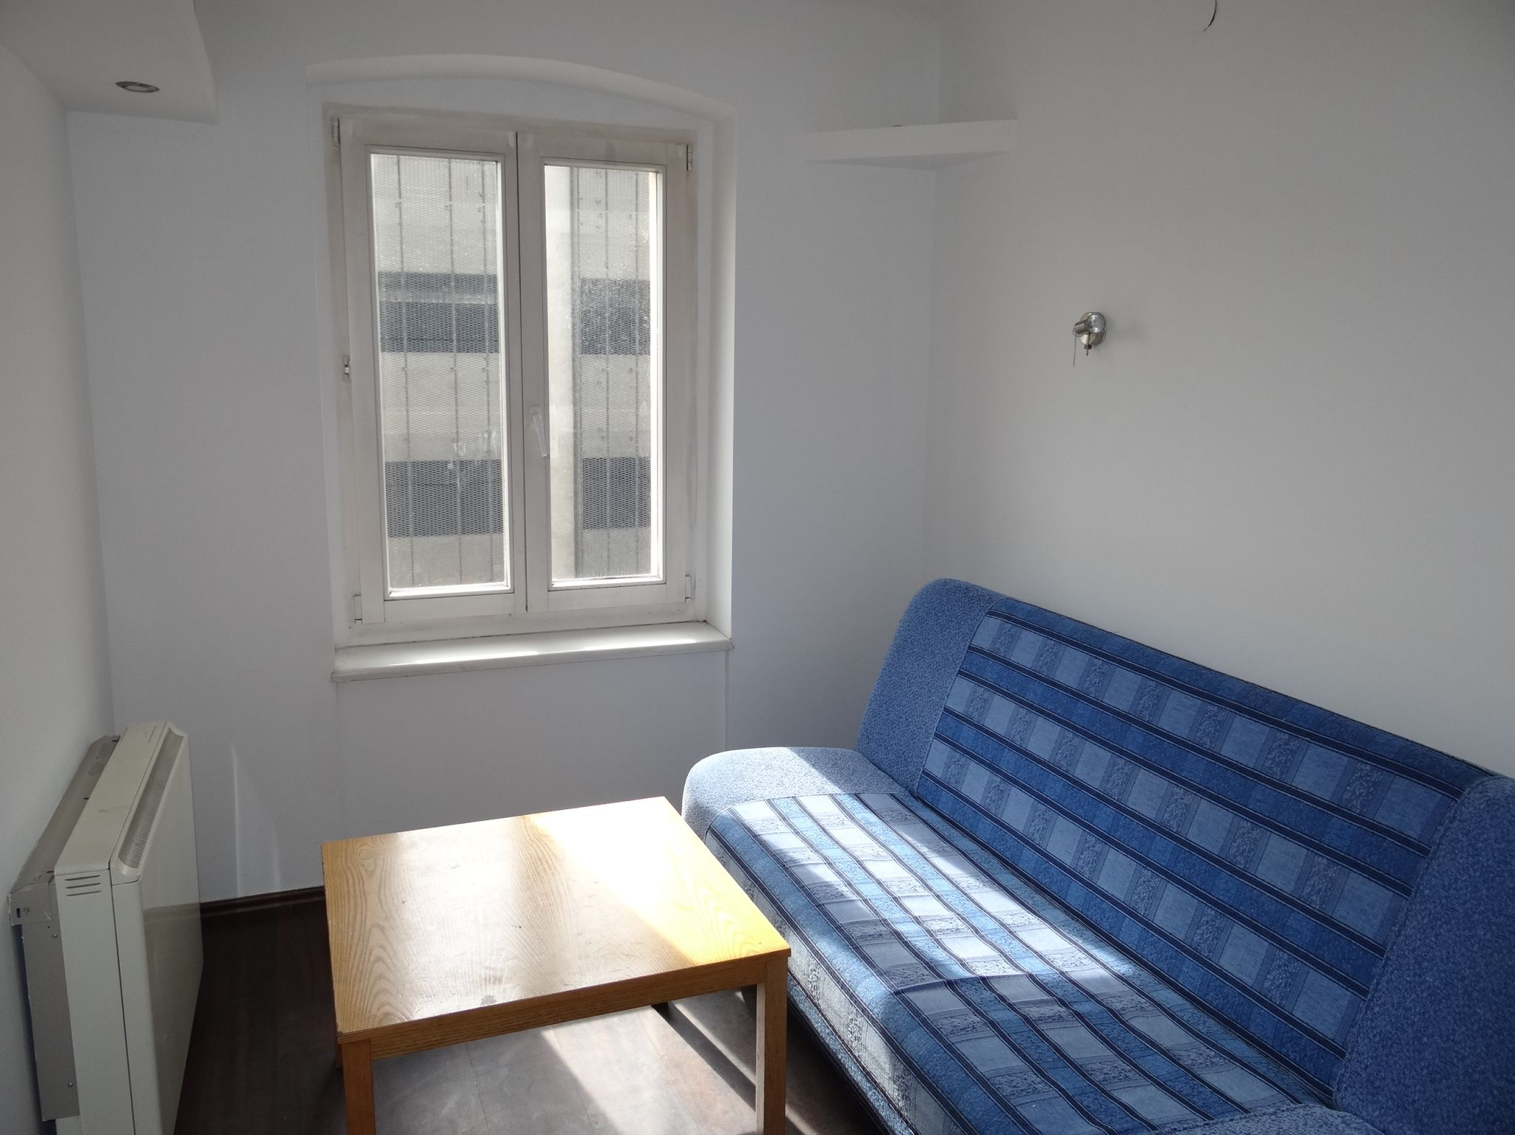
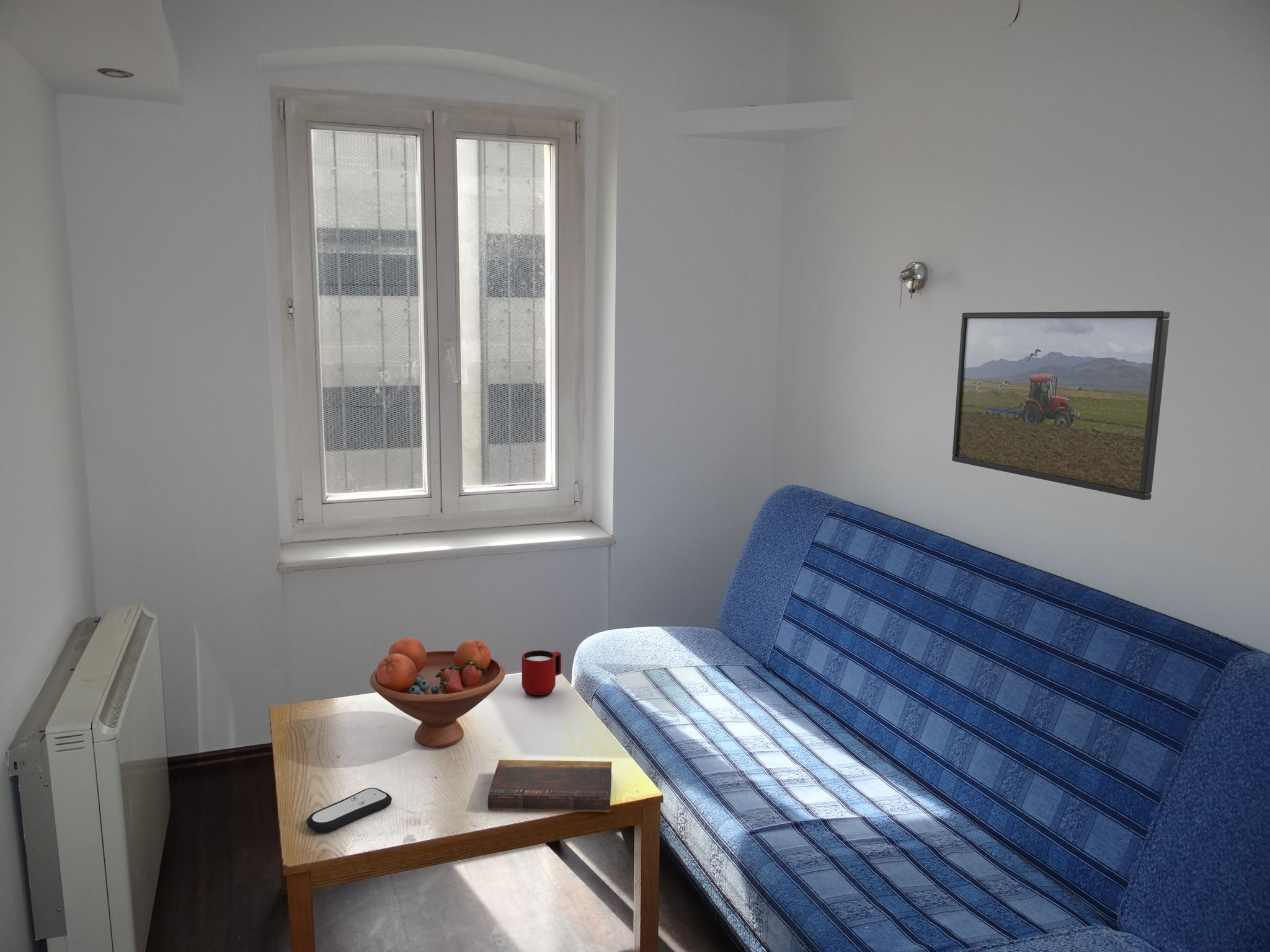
+ book [487,759,612,813]
+ remote control [306,787,393,834]
+ fruit bowl [370,637,505,748]
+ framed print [951,310,1171,501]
+ mug [522,650,562,698]
